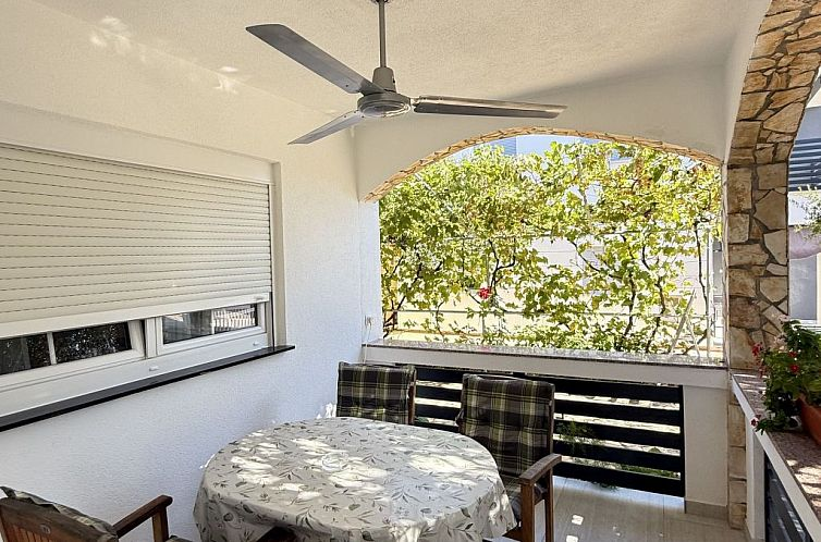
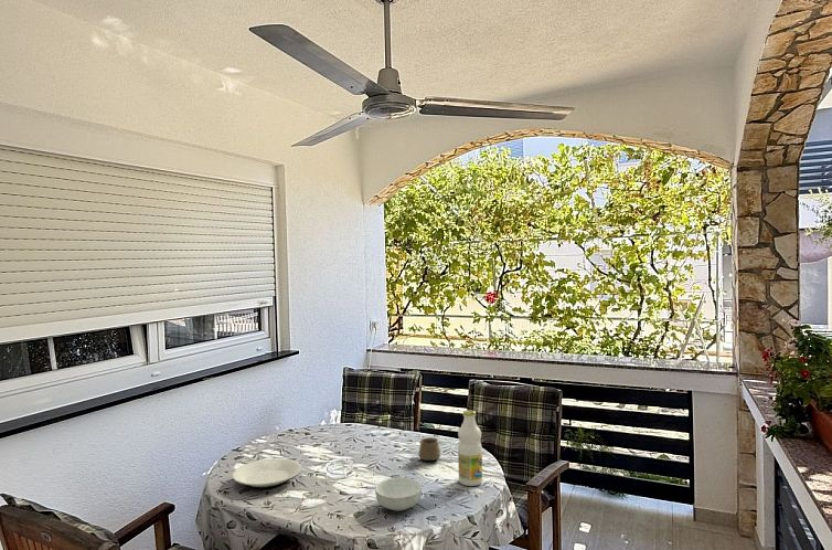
+ cup [418,436,441,462]
+ cereal bowl [374,477,423,512]
+ bottle [457,409,483,487]
+ plate [232,457,302,490]
